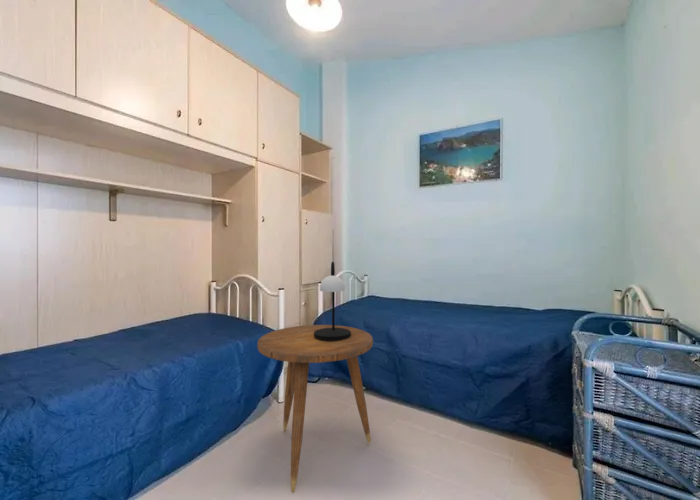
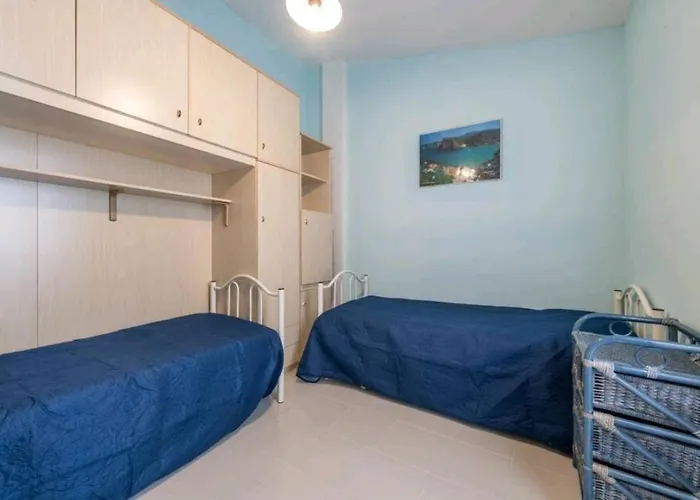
- table lamp [314,261,351,340]
- side table [256,324,374,494]
